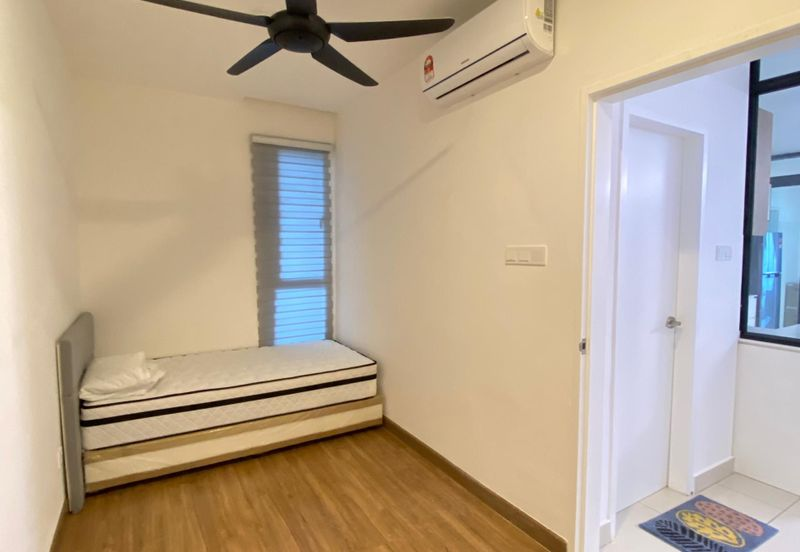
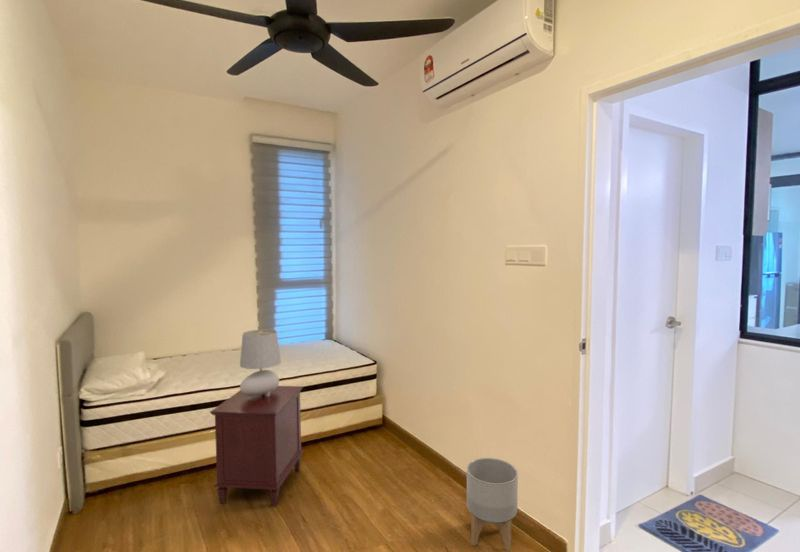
+ nightstand [209,385,305,508]
+ table lamp [239,328,282,400]
+ planter [466,457,519,552]
